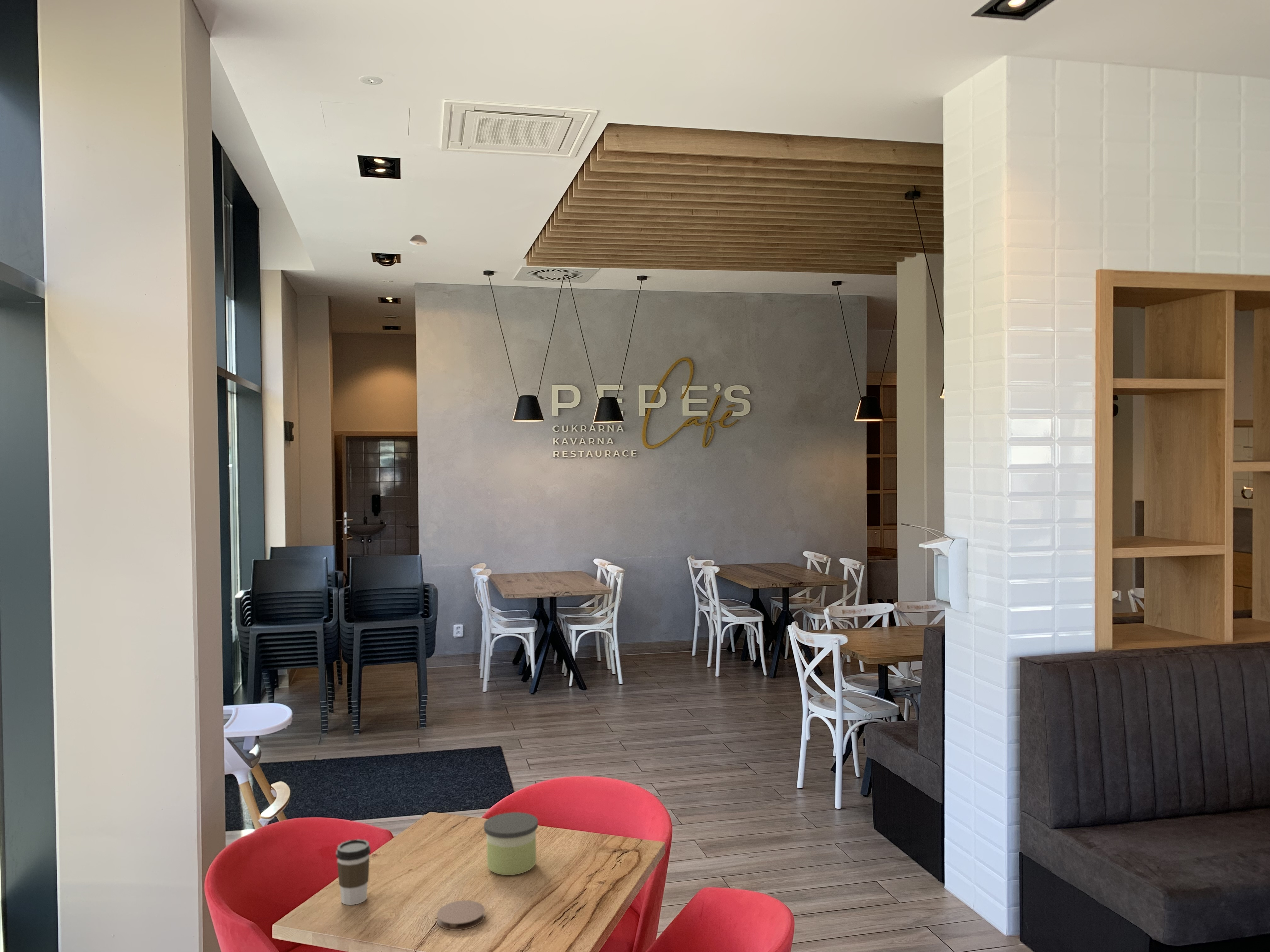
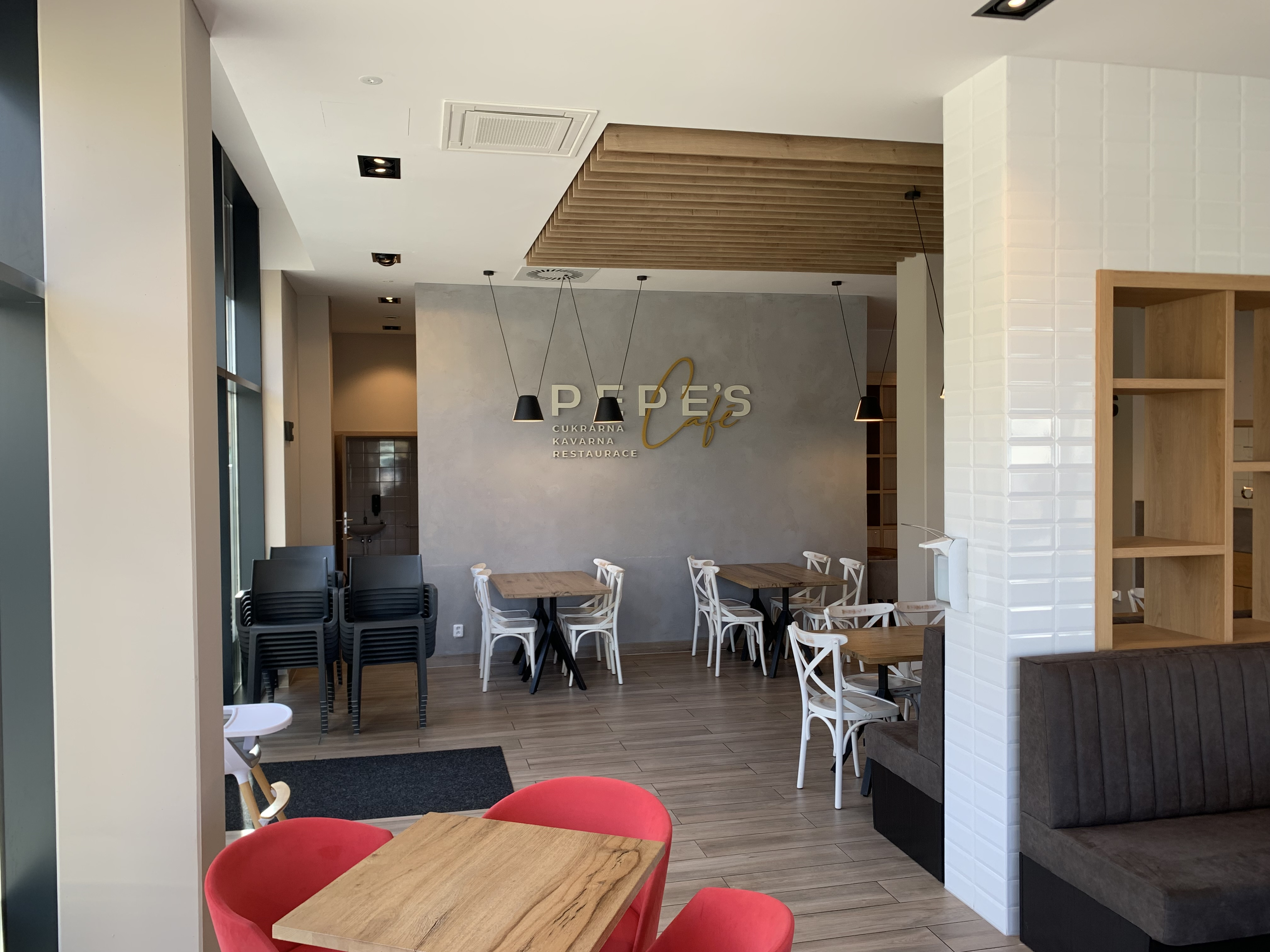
- candle [483,812,538,876]
- coffee cup [336,839,371,905]
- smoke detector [409,235,428,246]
- coaster [437,900,485,931]
